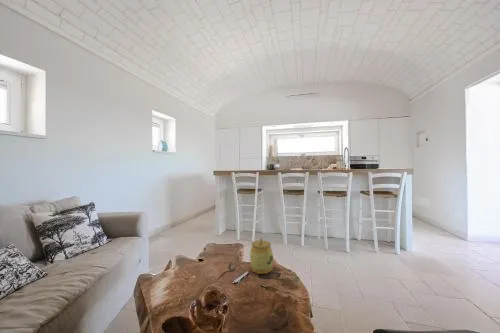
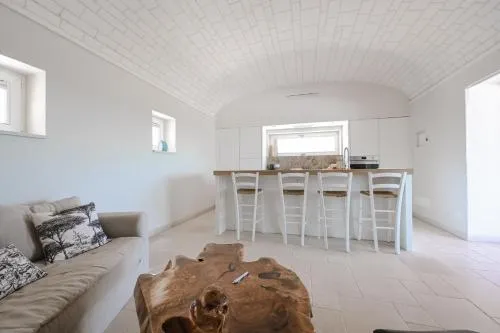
- jar [249,237,274,275]
